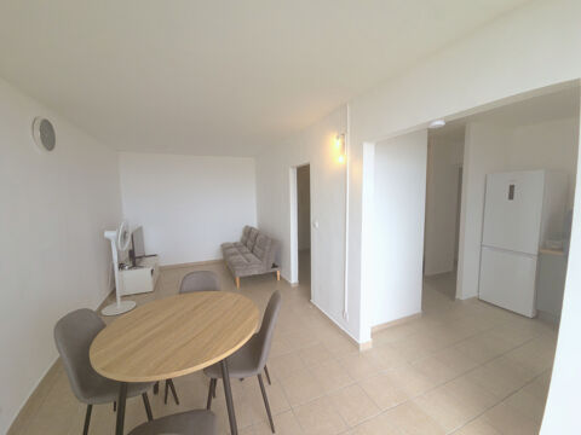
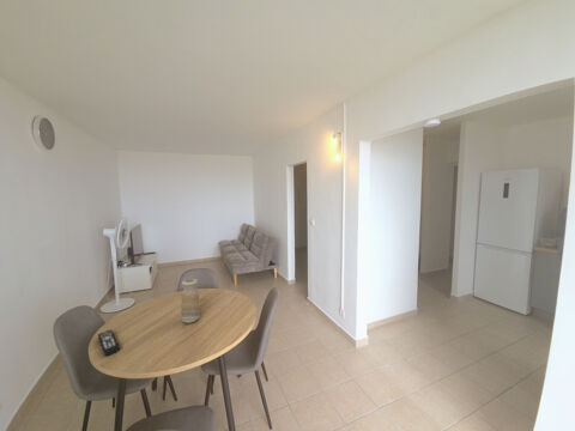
+ vase [180,278,201,324]
+ remote control [97,329,120,357]
